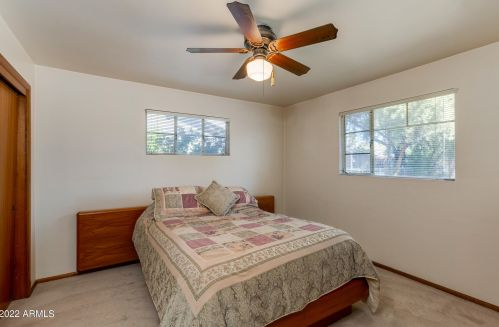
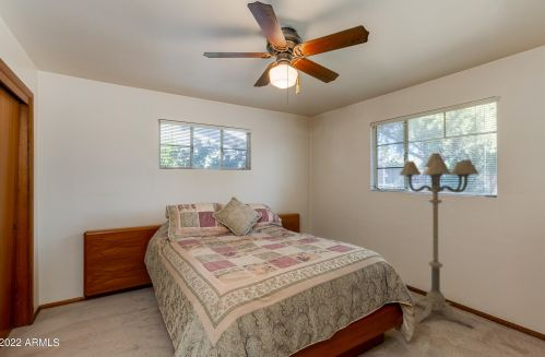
+ floor lamp [399,152,479,329]
